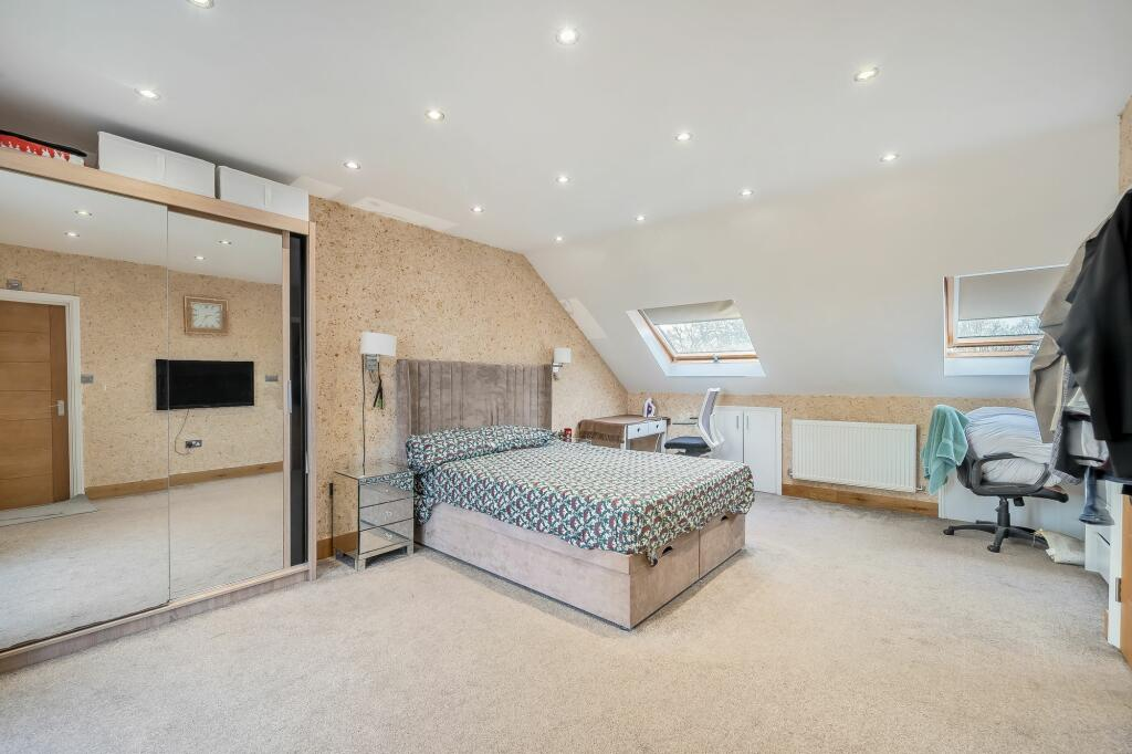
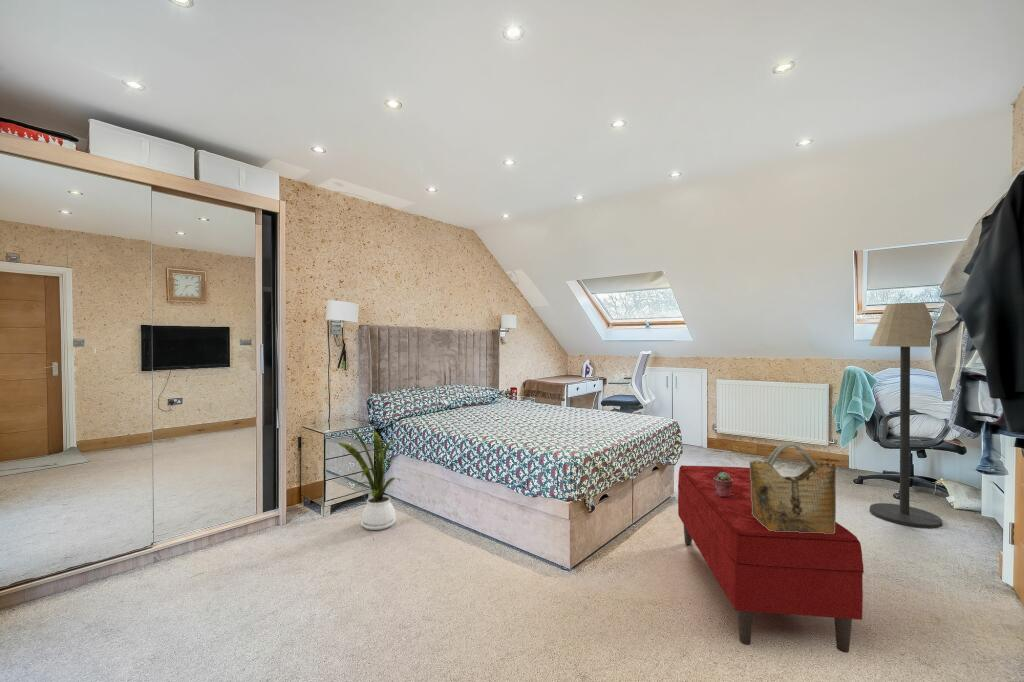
+ house plant [337,427,401,531]
+ grocery bag [749,441,837,534]
+ floor lamp [868,302,943,529]
+ bench [677,464,865,654]
+ potted succulent [713,472,733,497]
